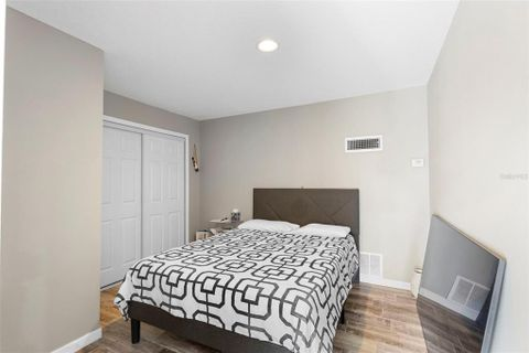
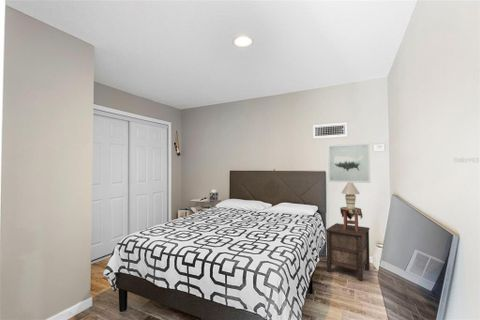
+ wall art [327,142,371,184]
+ table lamp [338,182,364,231]
+ nightstand [325,222,371,282]
